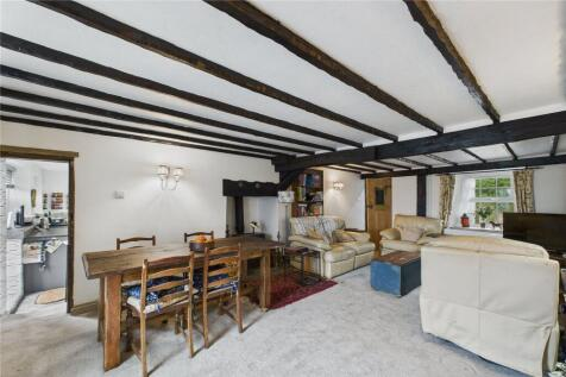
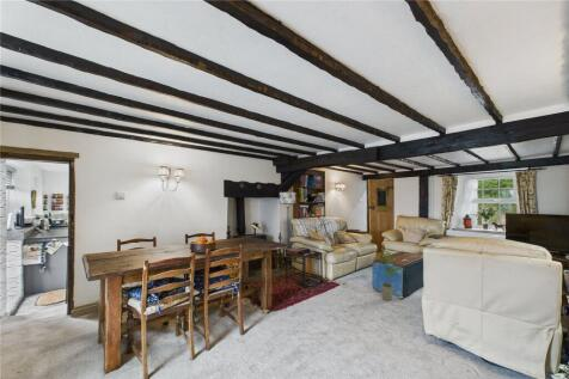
+ house plant [378,251,404,302]
